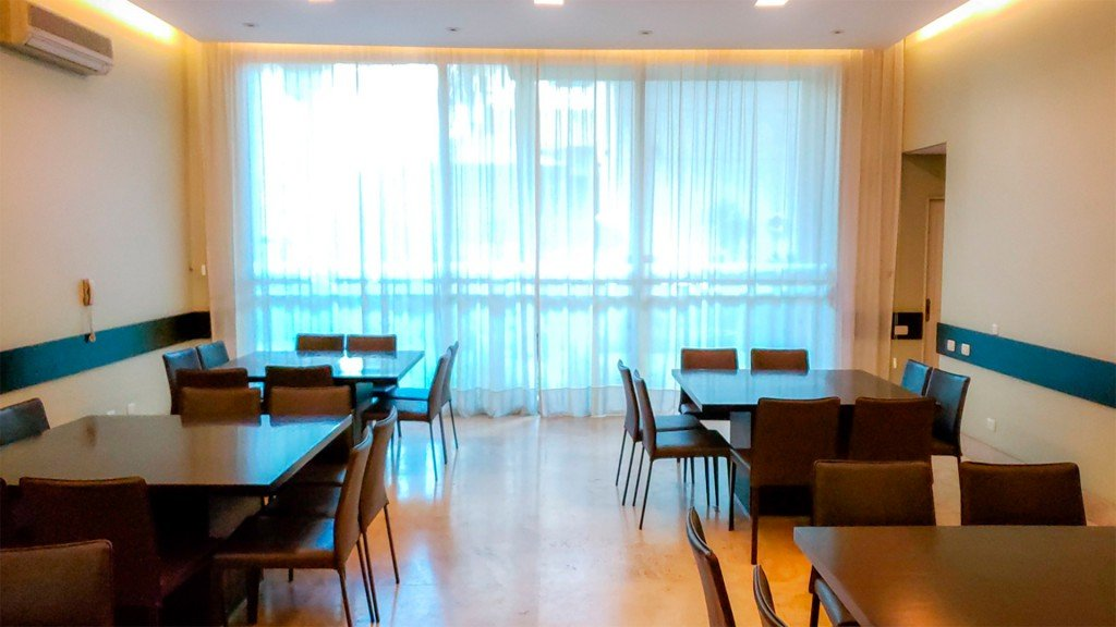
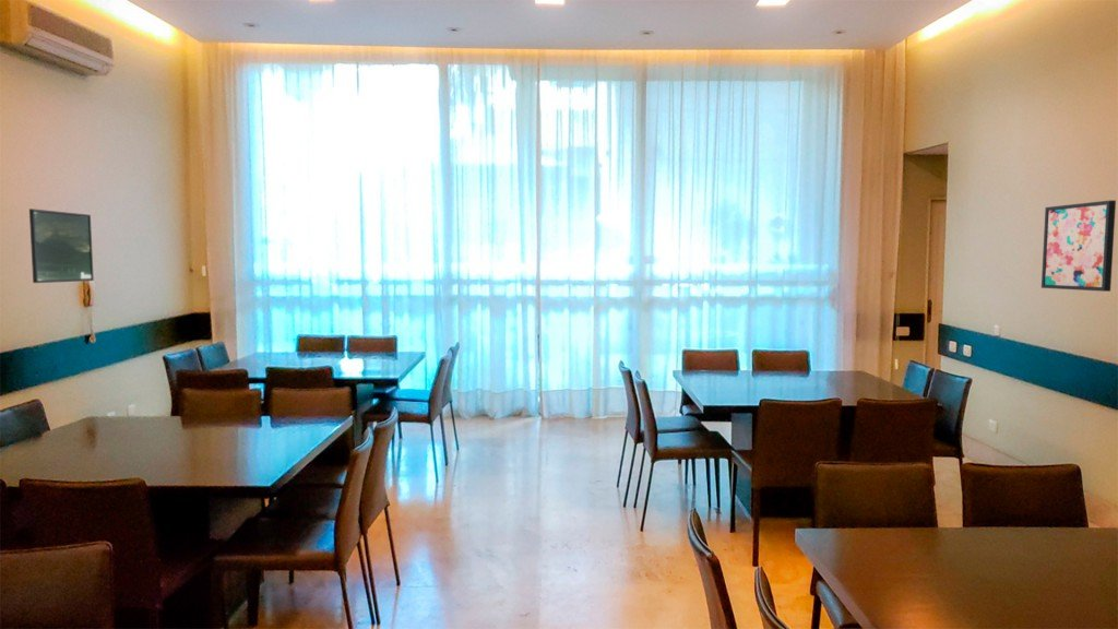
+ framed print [28,207,95,284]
+ wall art [1040,200,1117,293]
